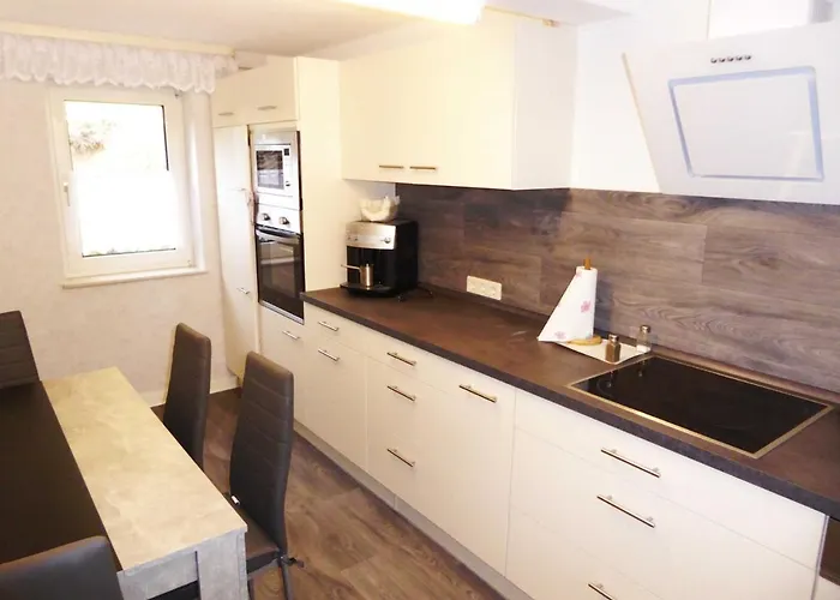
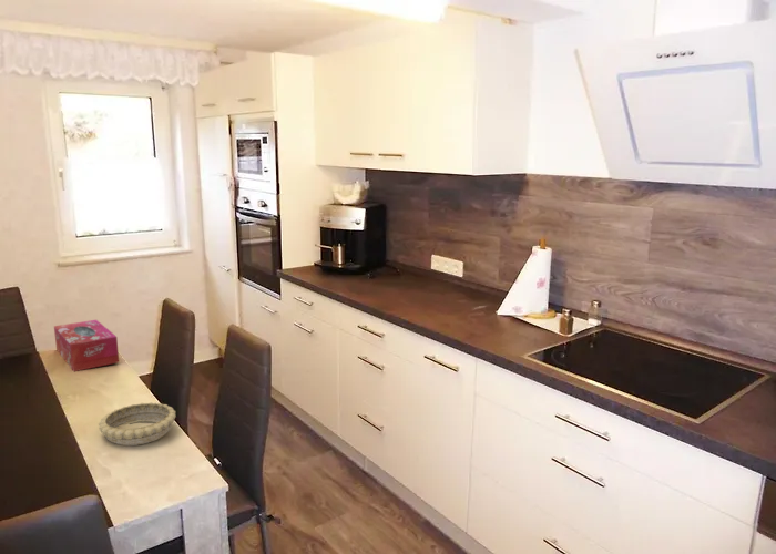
+ decorative bowl [98,401,176,447]
+ tissue box [53,319,120,372]
